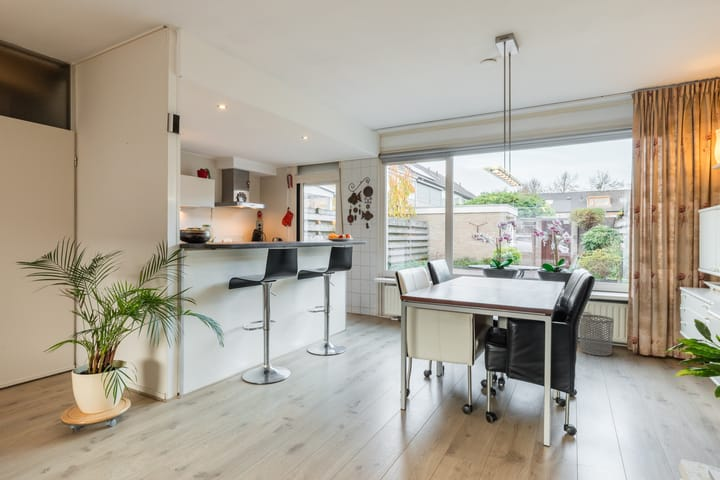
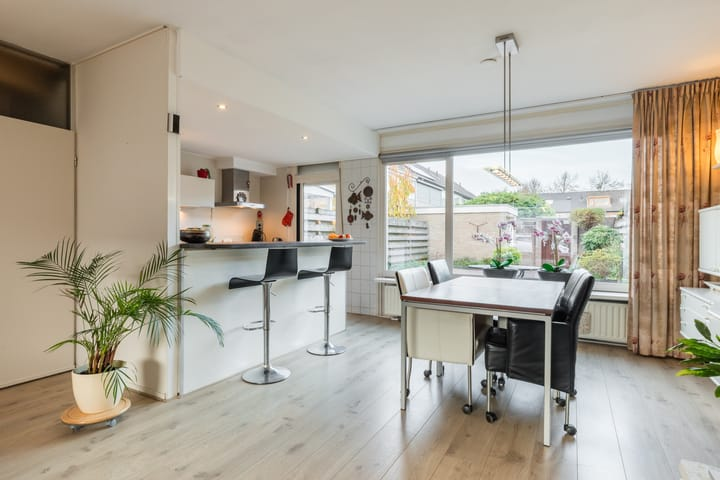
- waste bin [578,314,615,357]
